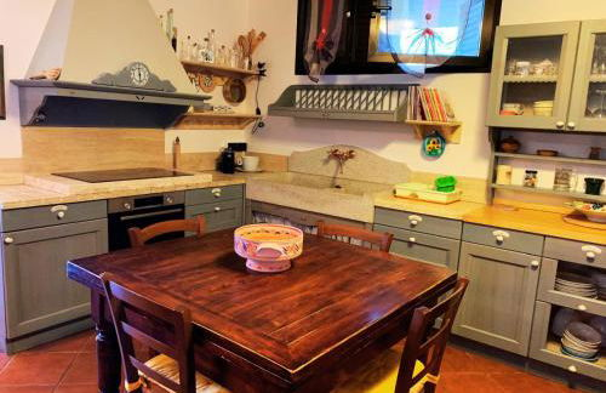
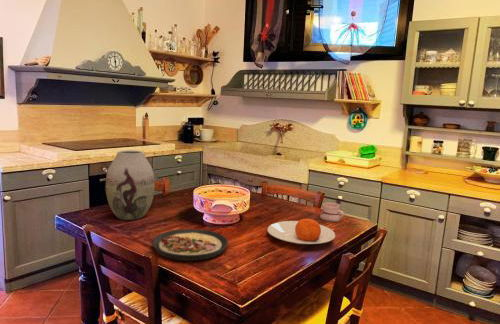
+ mug [319,202,345,223]
+ plate [151,228,229,262]
+ plate [267,218,336,245]
+ vase [105,149,156,221]
